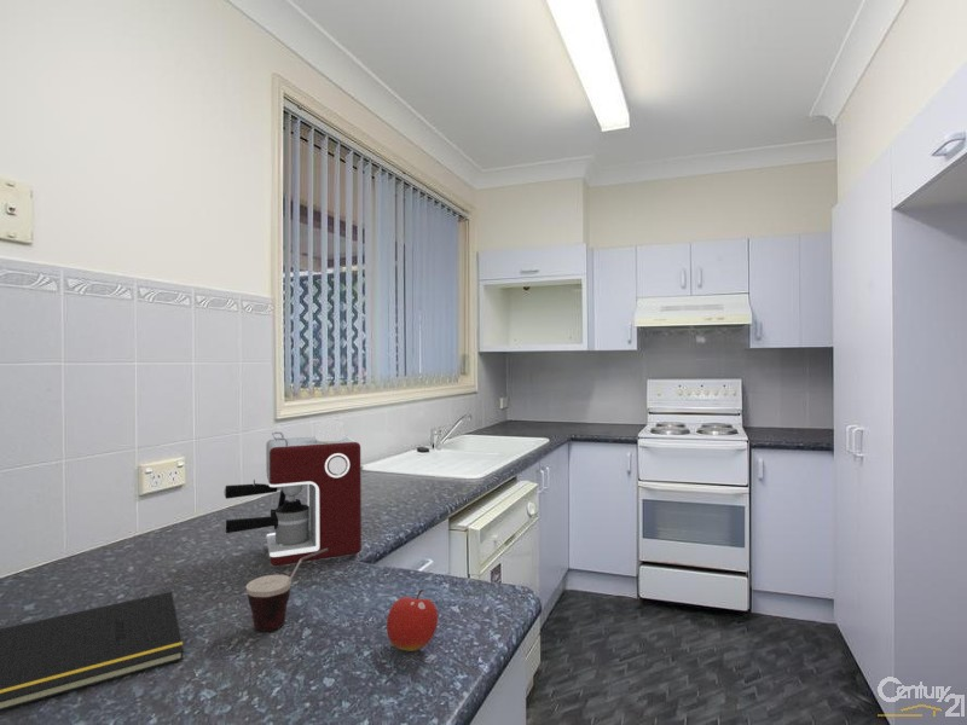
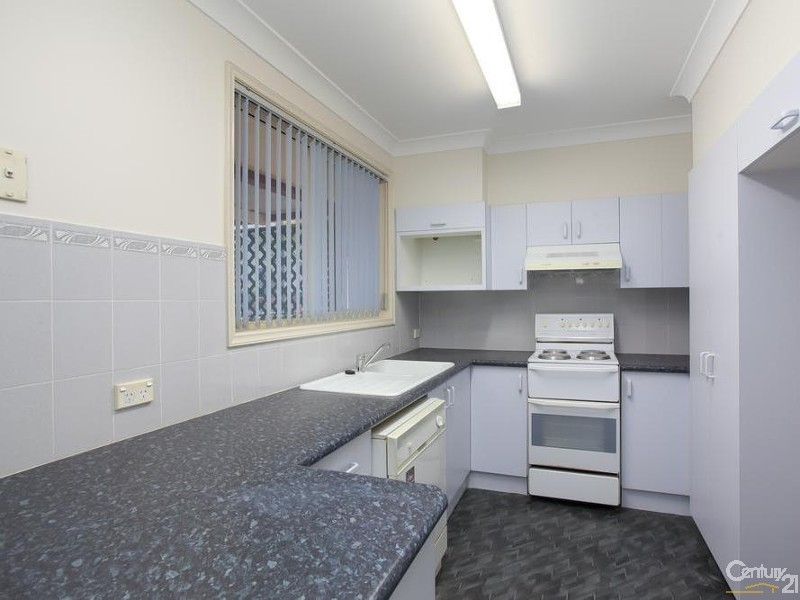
- cup [244,549,328,632]
- notepad [0,591,185,712]
- fruit [386,588,439,652]
- coffee maker [222,419,363,567]
